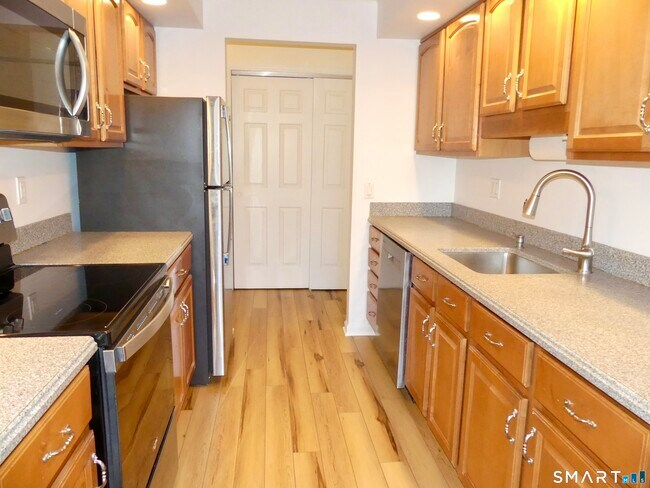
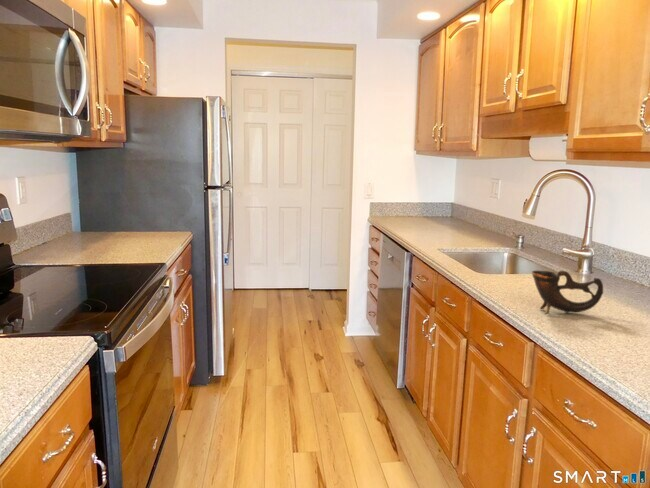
+ cup [531,270,604,315]
